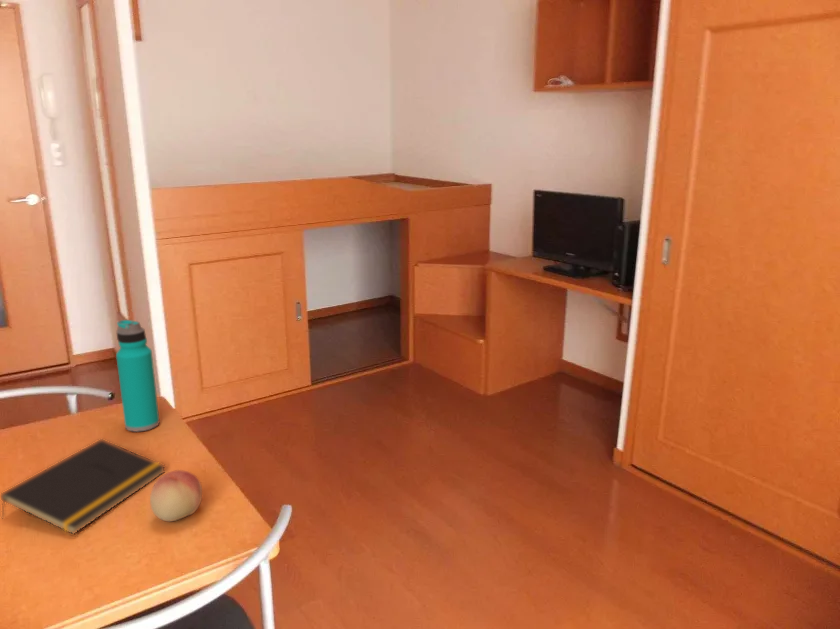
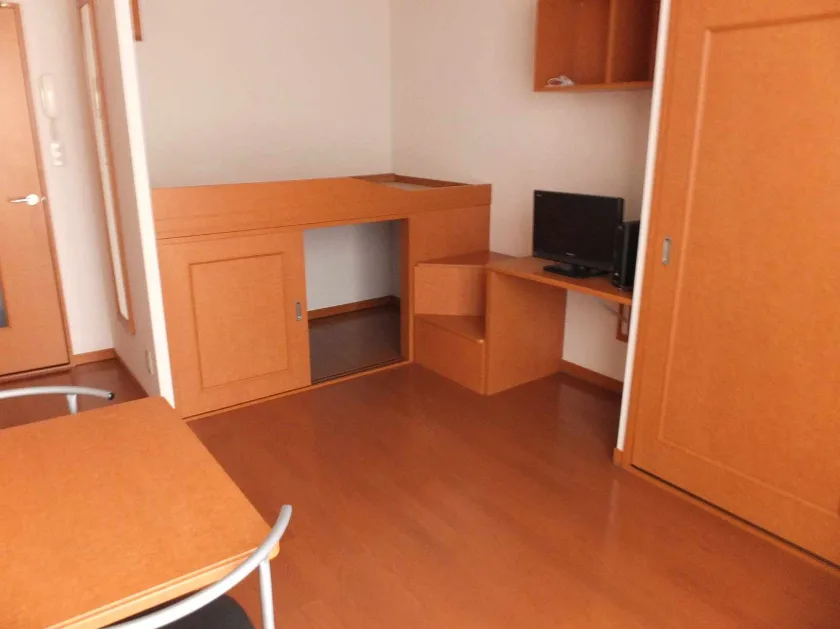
- notepad [0,438,167,535]
- fruit [149,469,203,522]
- water bottle [115,319,160,433]
